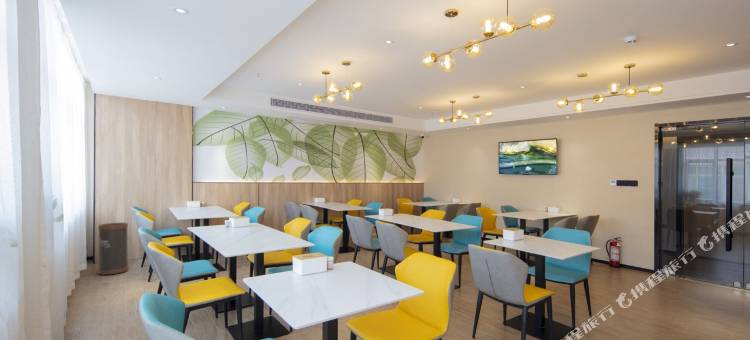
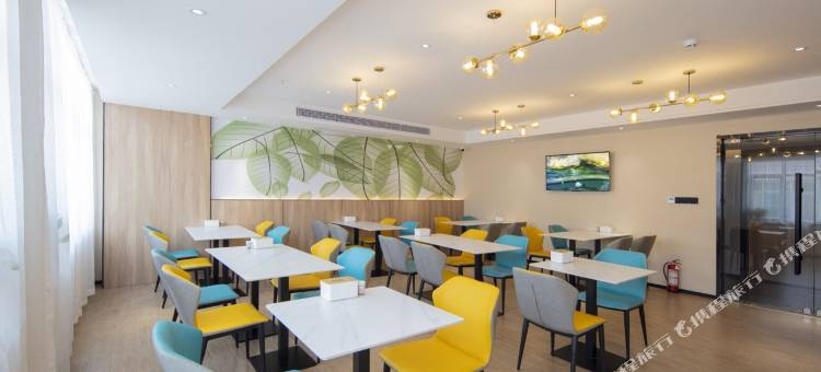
- trash can [97,222,129,276]
